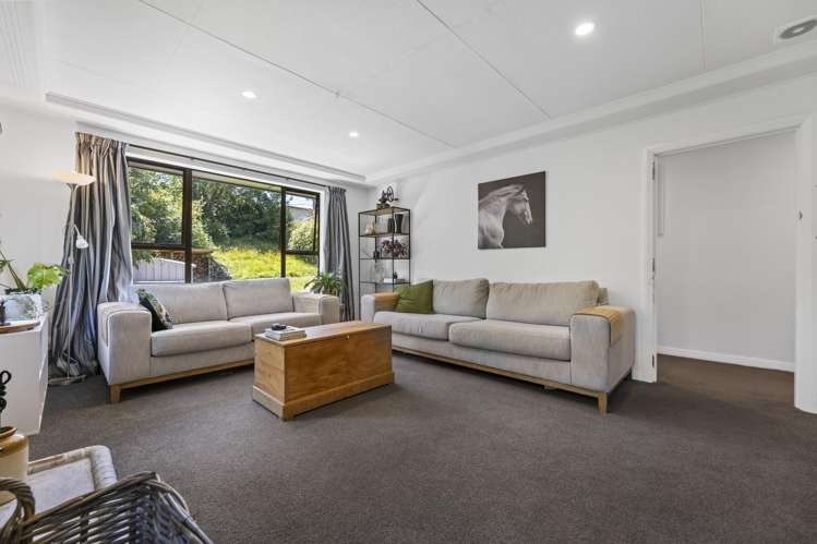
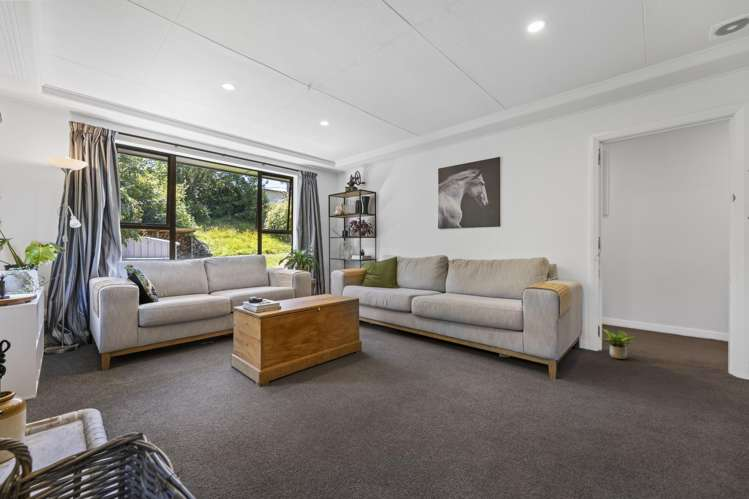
+ potted plant [600,328,636,360]
